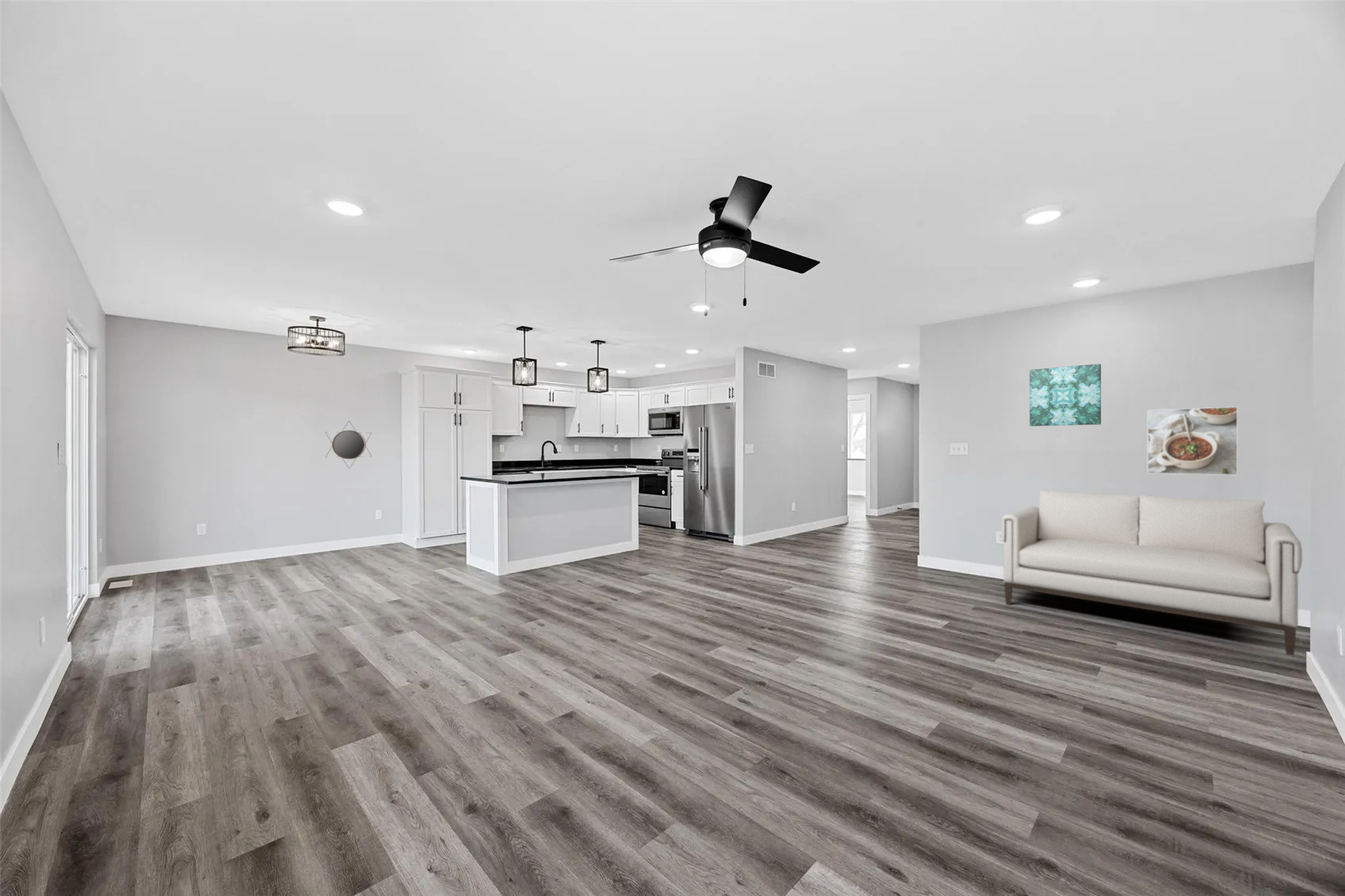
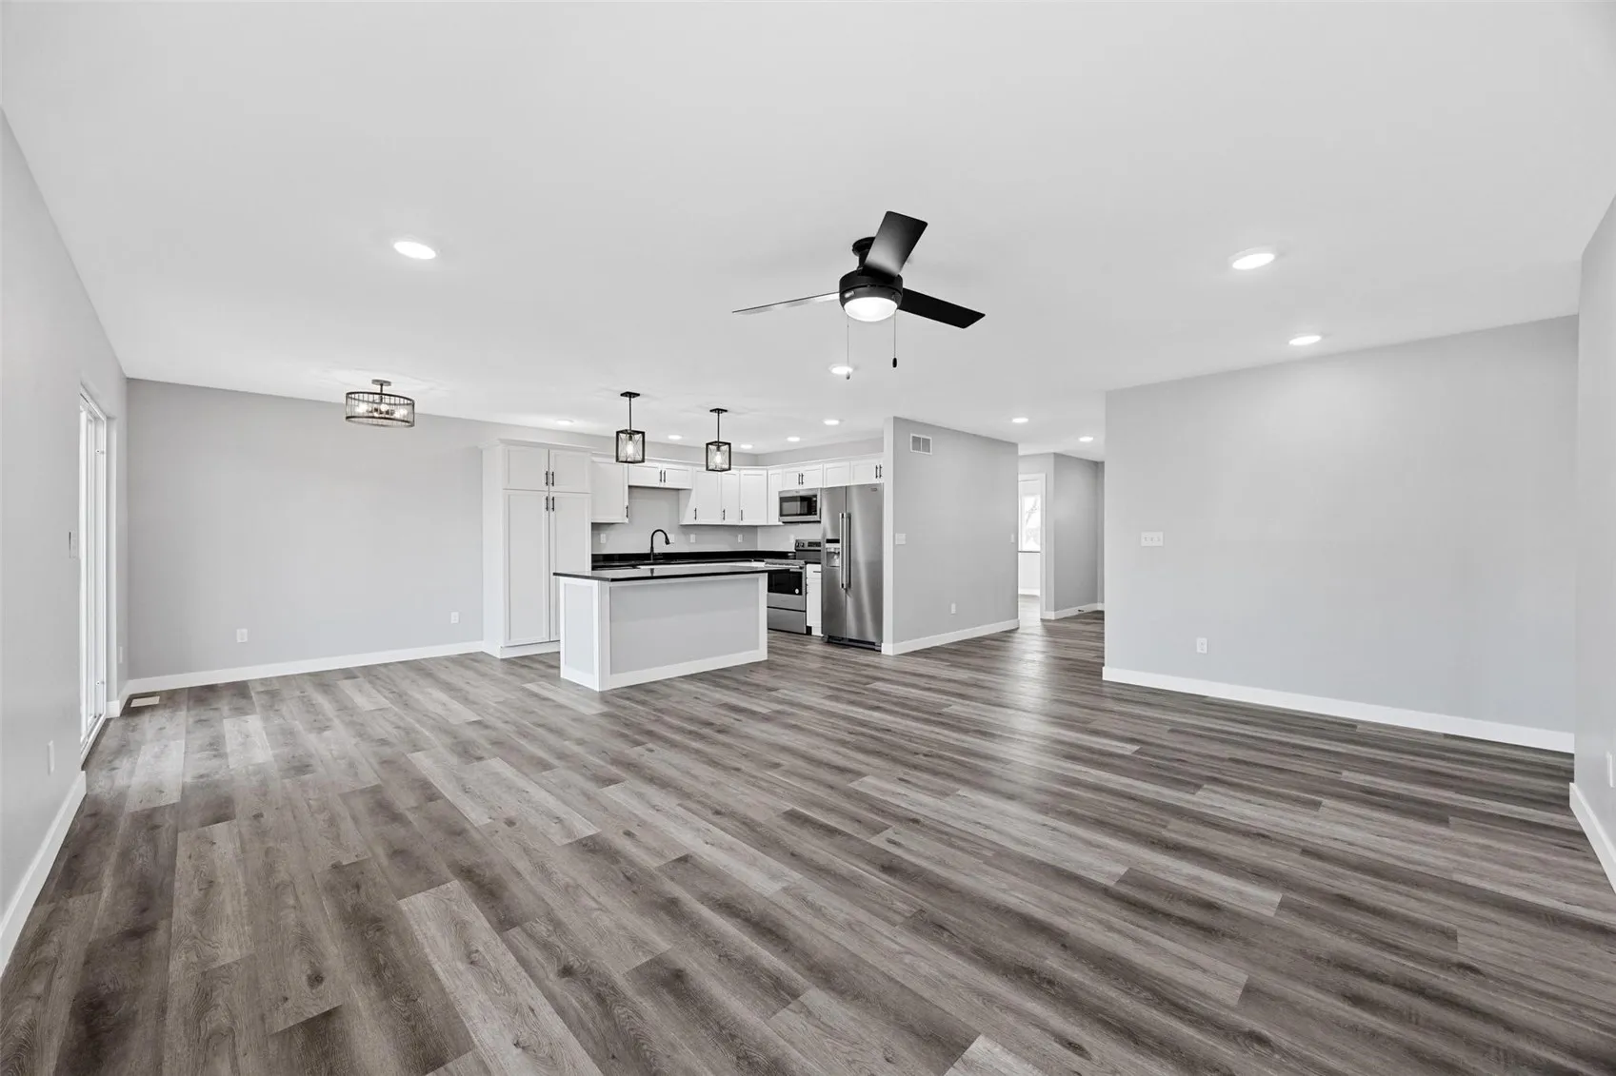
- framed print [1147,406,1239,476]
- sofa [1000,490,1303,657]
- home mirror [325,420,373,470]
- wall art [1029,363,1102,427]
